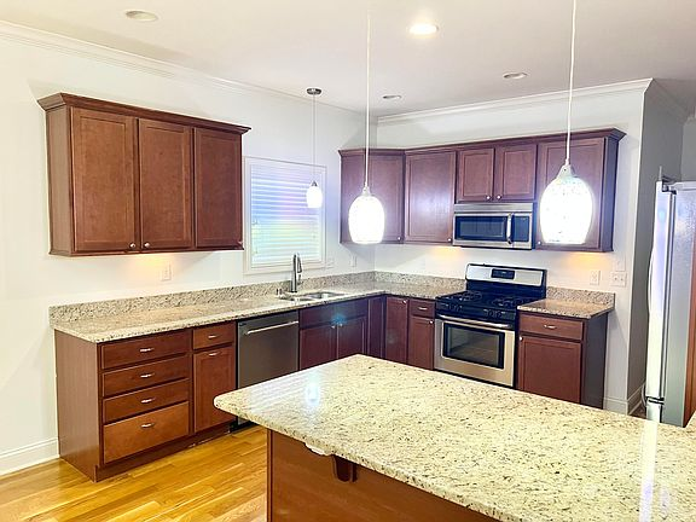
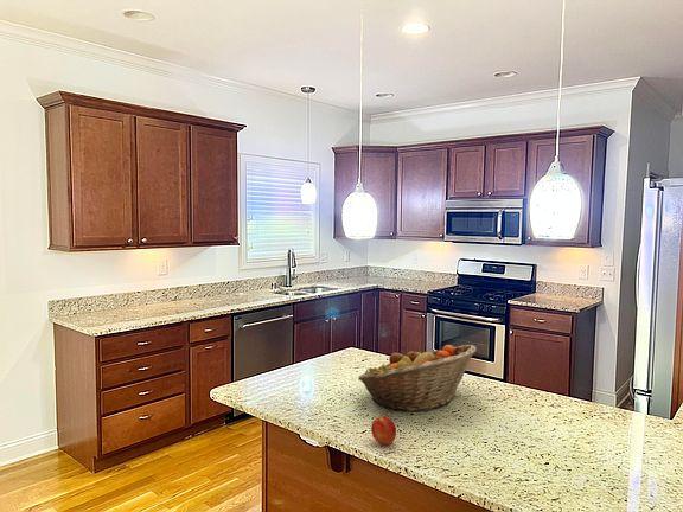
+ fruit basket [357,344,477,412]
+ peach [370,415,397,446]
